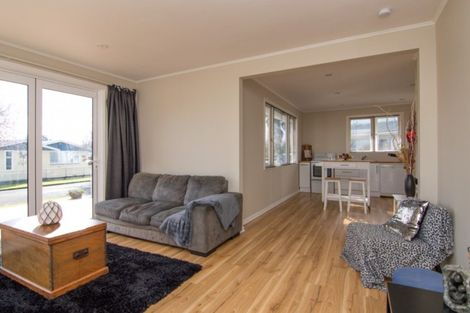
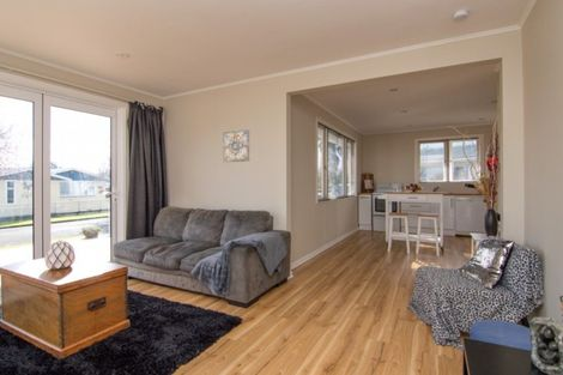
+ wall art [222,128,250,163]
